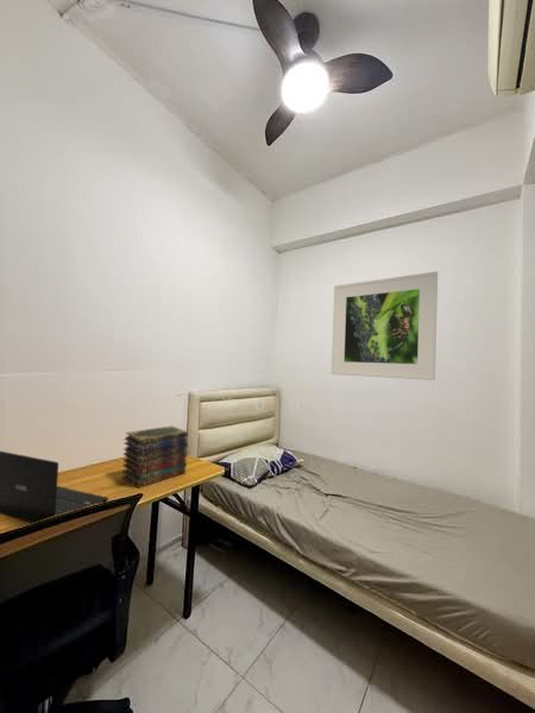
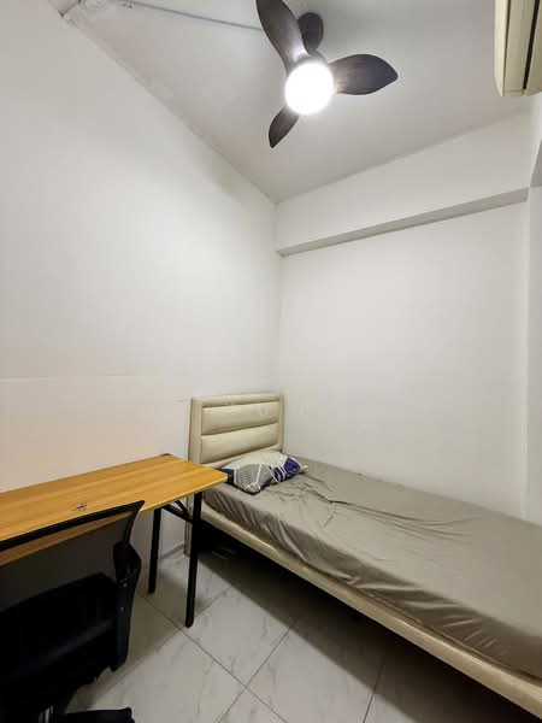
- book stack [120,424,189,488]
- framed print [331,270,439,381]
- laptop [0,450,109,524]
